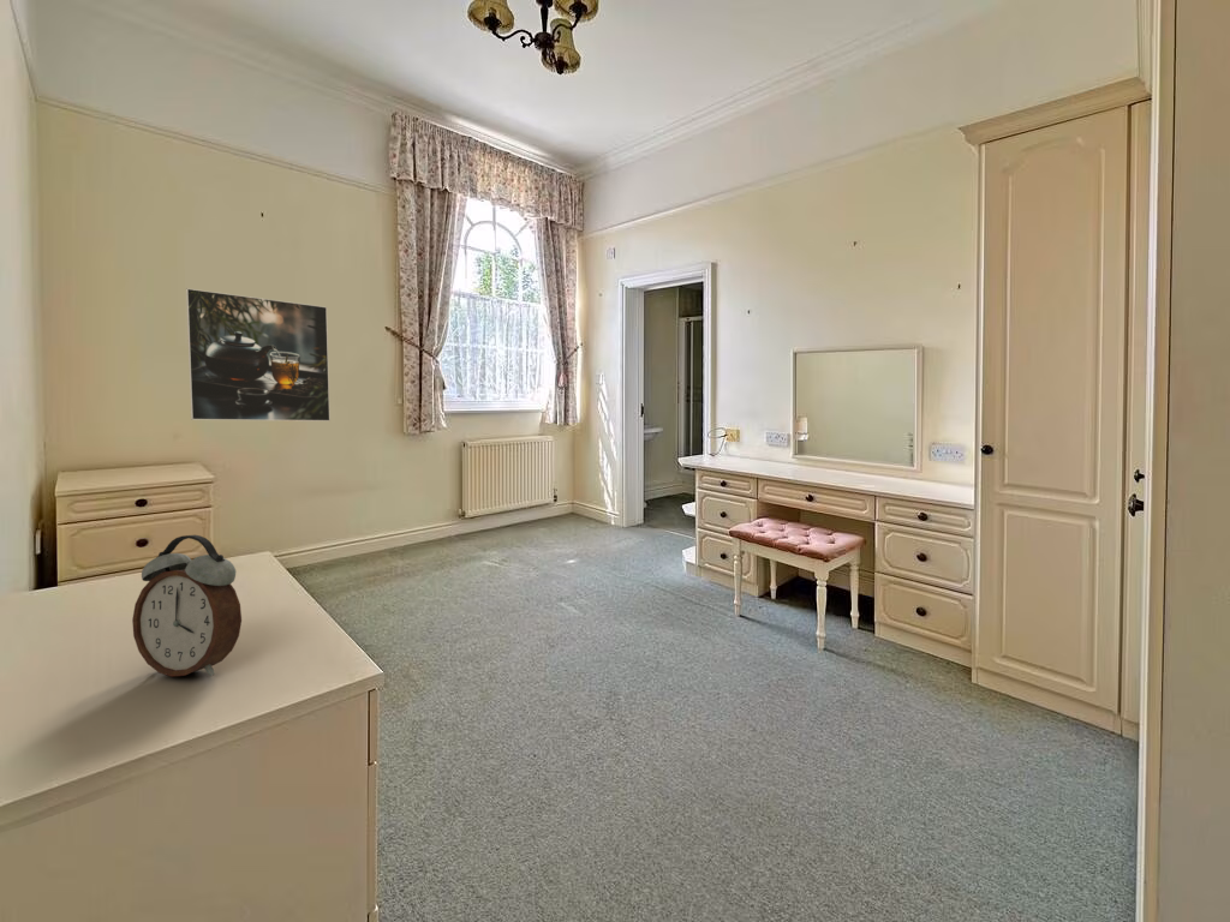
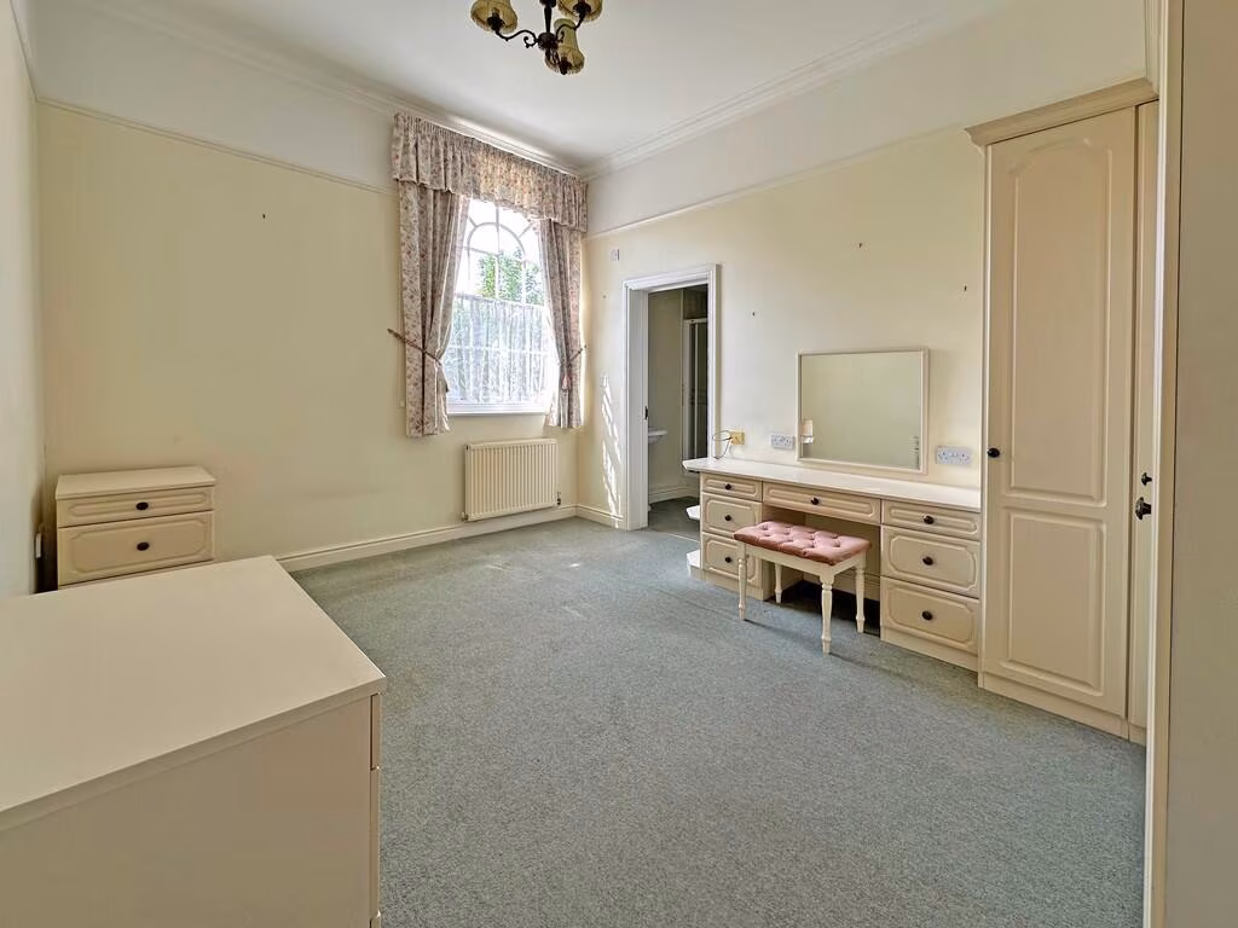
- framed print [185,287,332,423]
- alarm clock [131,534,243,677]
